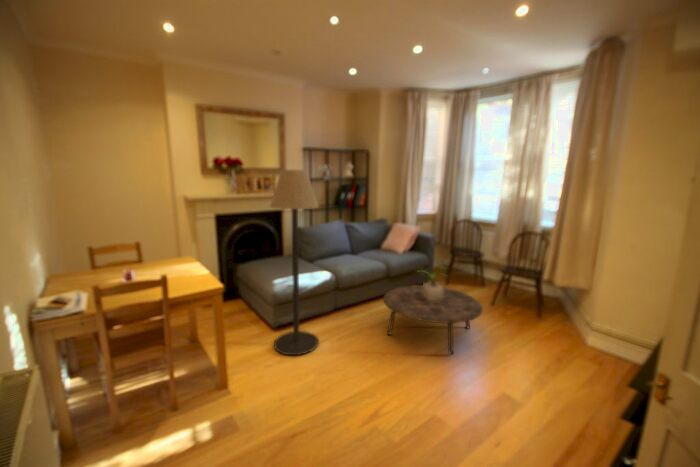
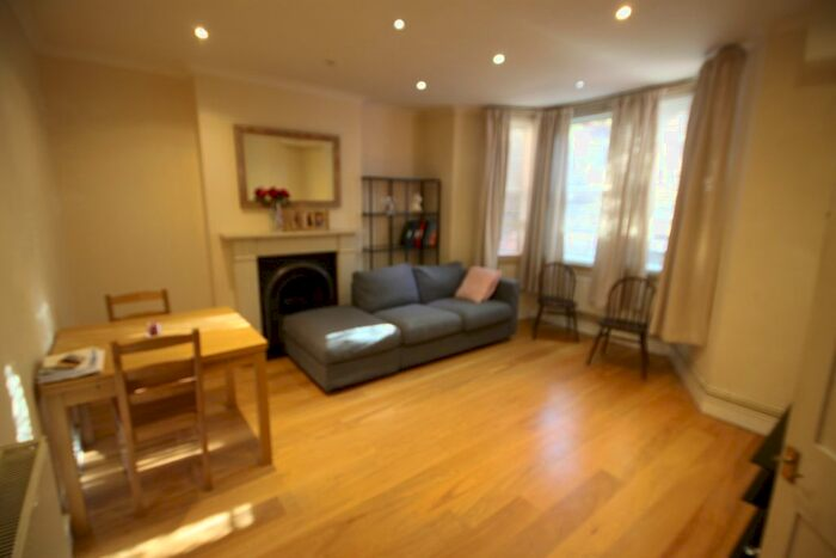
- potted plant [415,266,450,301]
- floor lamp [269,169,320,356]
- coffee table [382,284,484,355]
